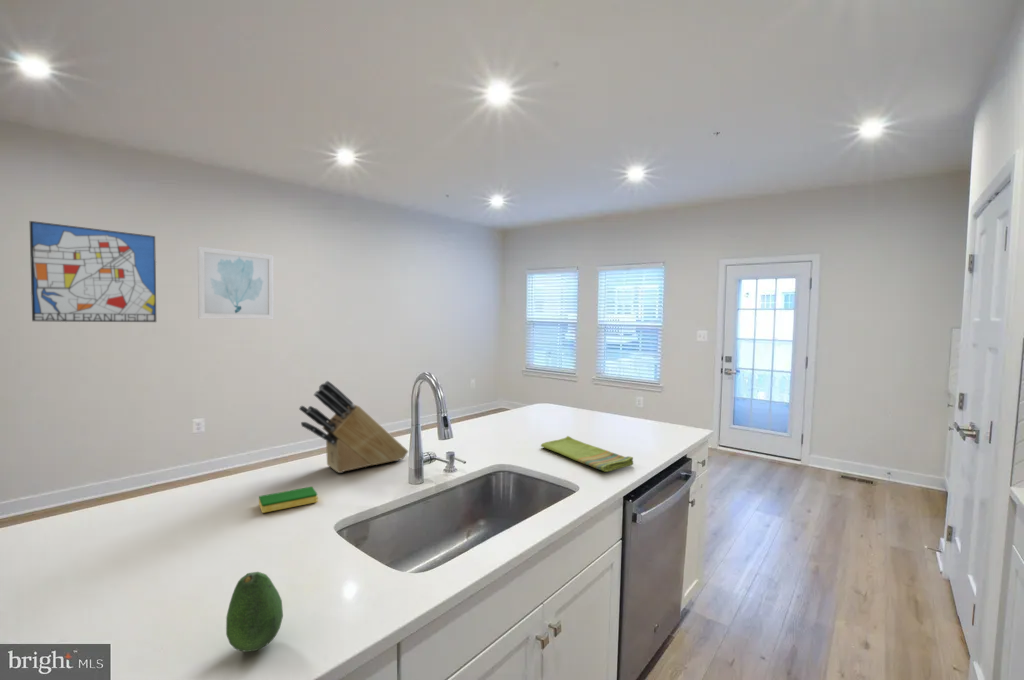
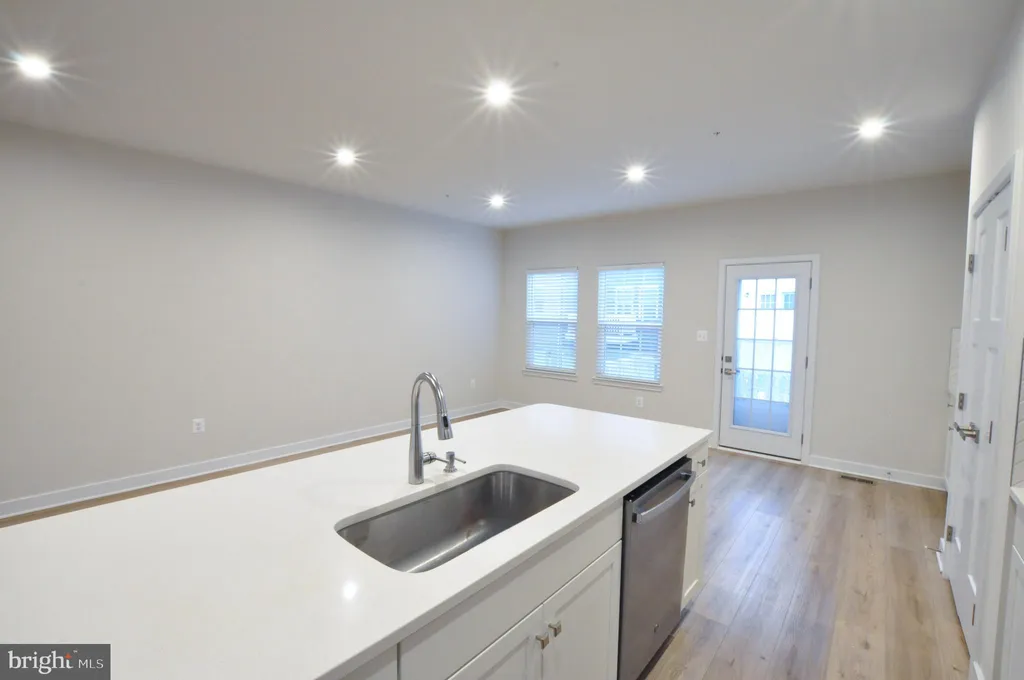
- wall art [29,220,157,323]
- fruit [225,571,284,653]
- dish sponge [258,486,318,514]
- wall art [197,246,275,320]
- dish towel [540,435,634,473]
- knife block [298,380,409,474]
